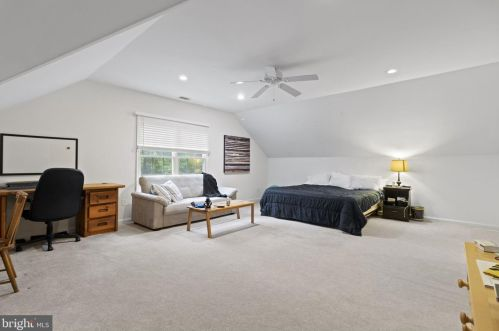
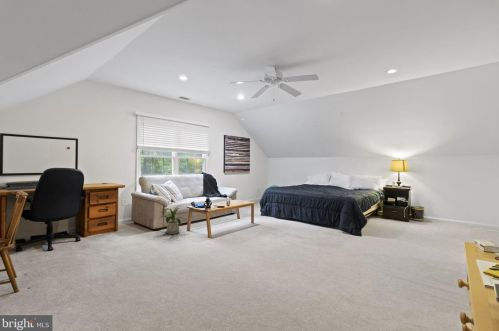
+ house plant [158,204,187,235]
